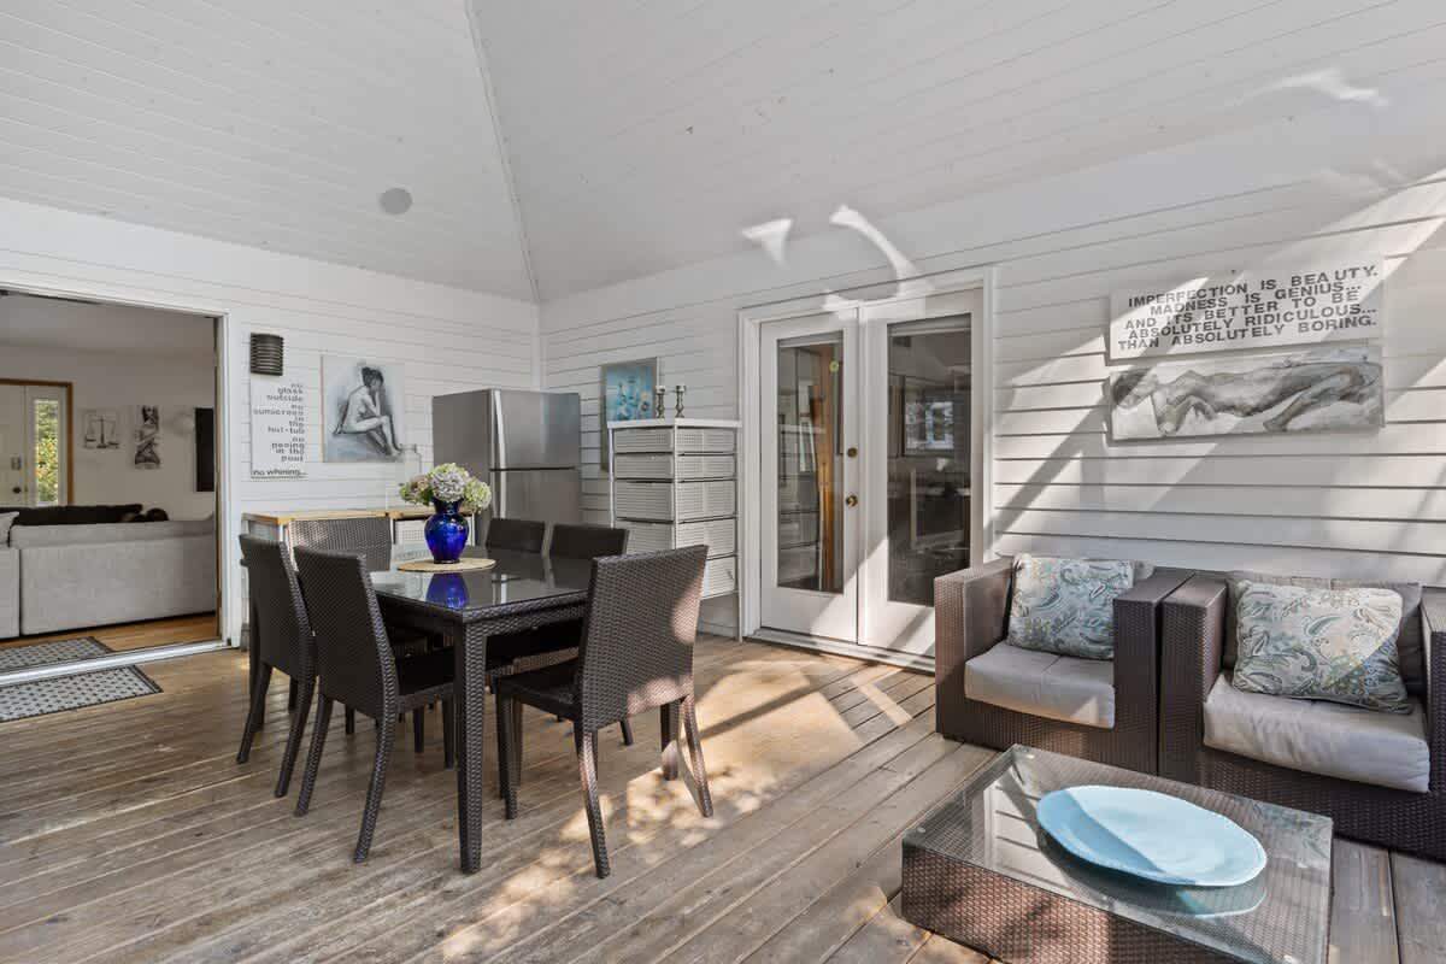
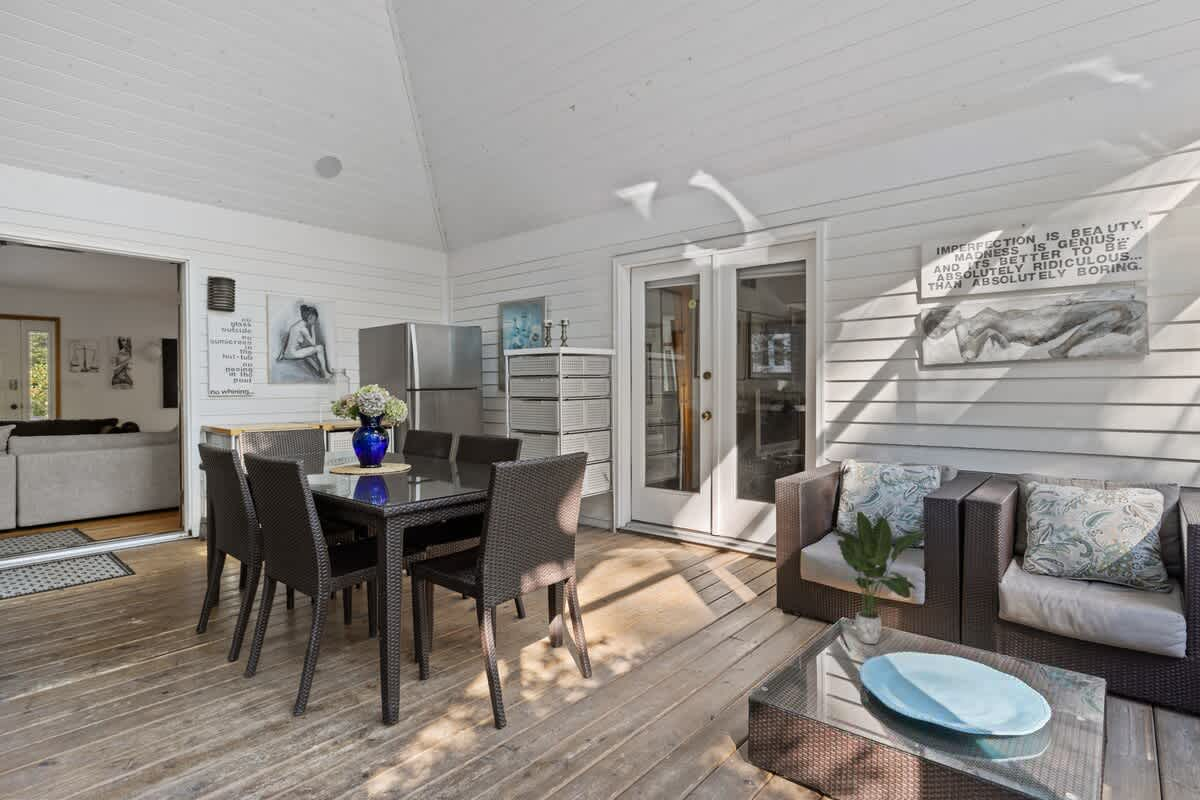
+ potted plant [831,510,927,645]
